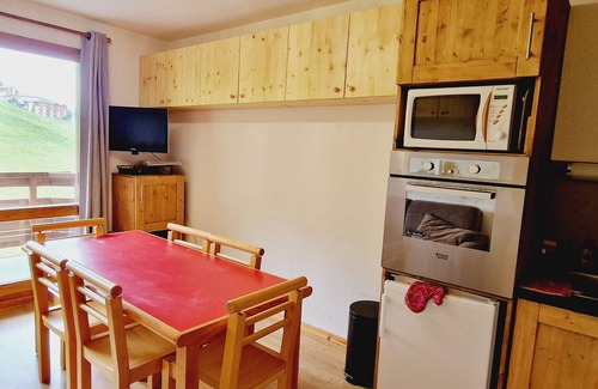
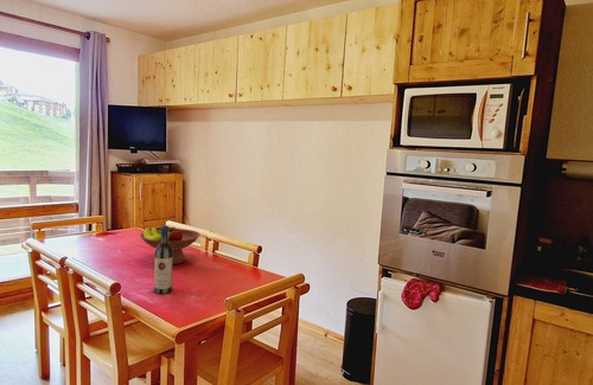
+ wine bottle [153,224,174,295]
+ fruit bowl [139,224,202,265]
